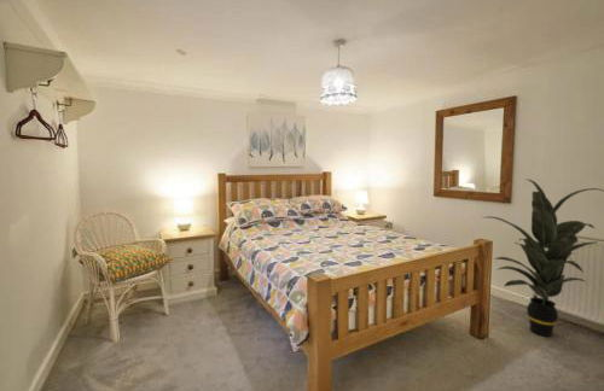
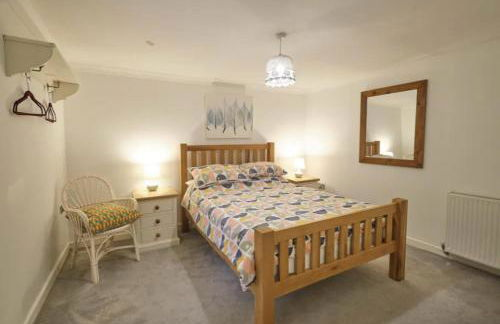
- indoor plant [480,177,604,338]
